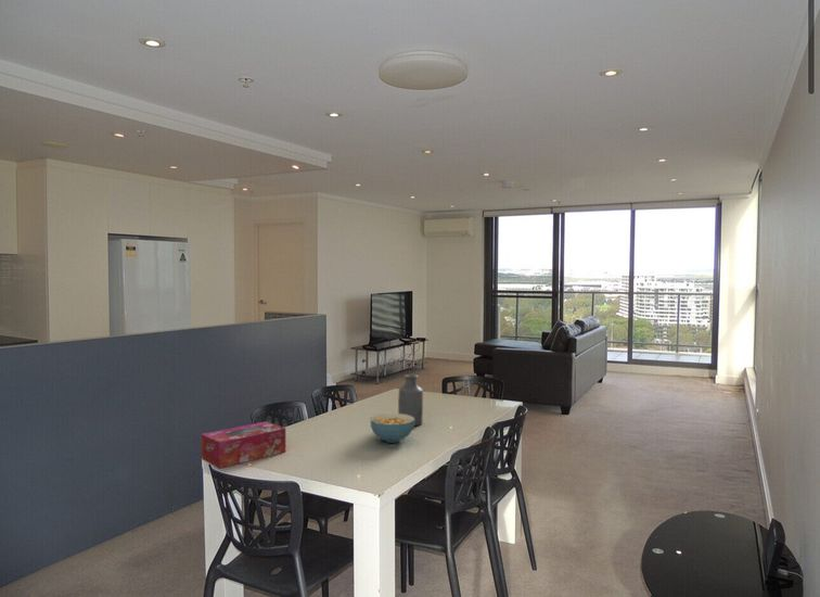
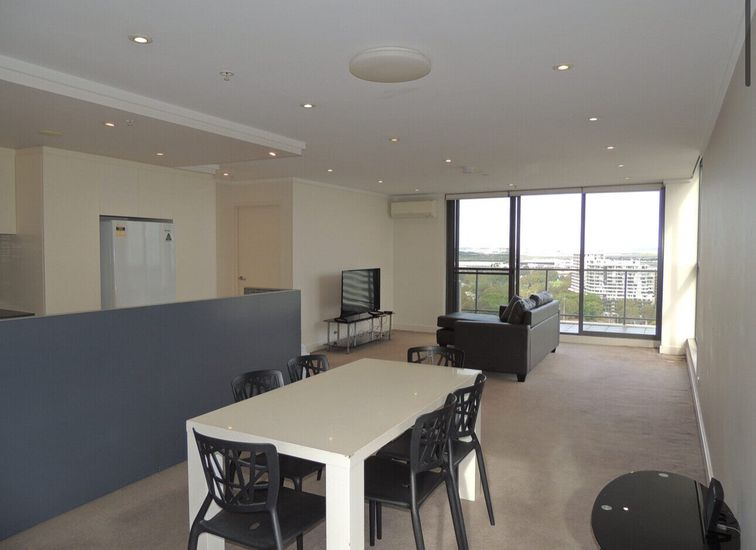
- cereal bowl [369,412,414,444]
- tissue box [201,420,286,469]
- bottle [397,373,424,427]
